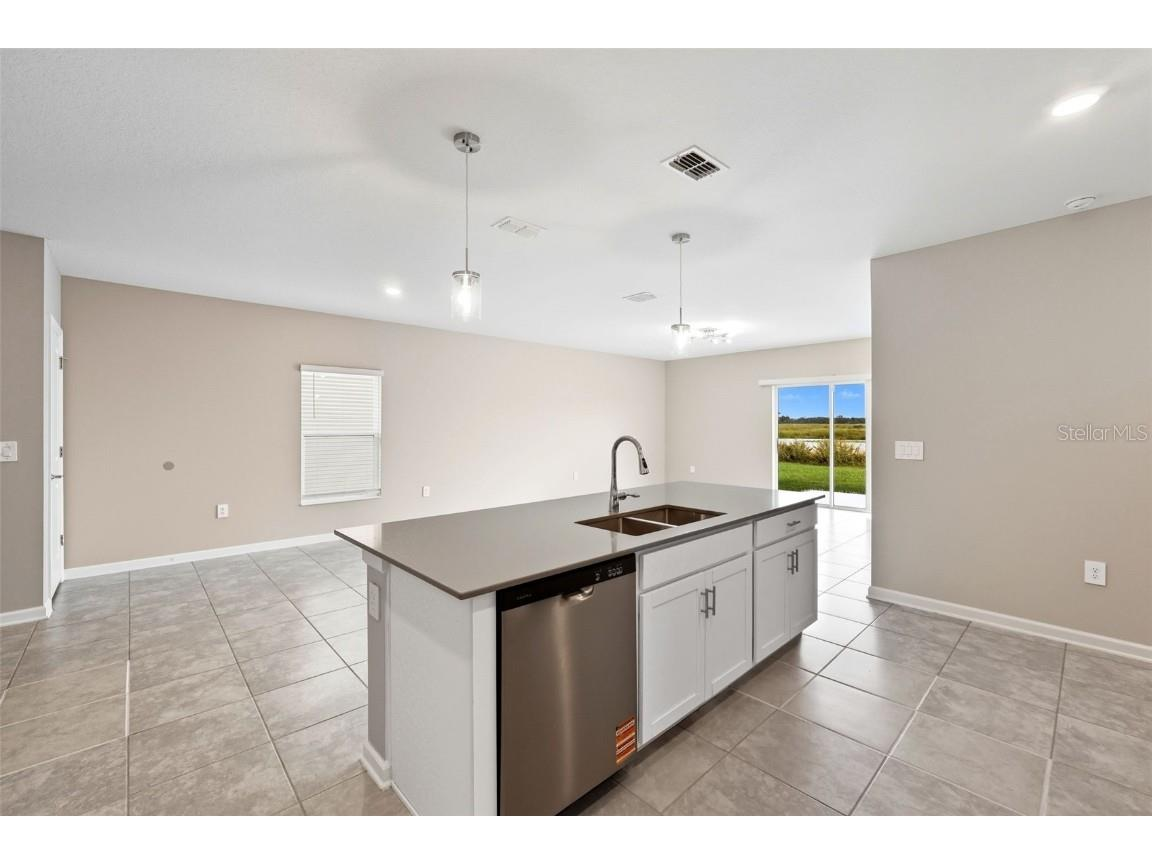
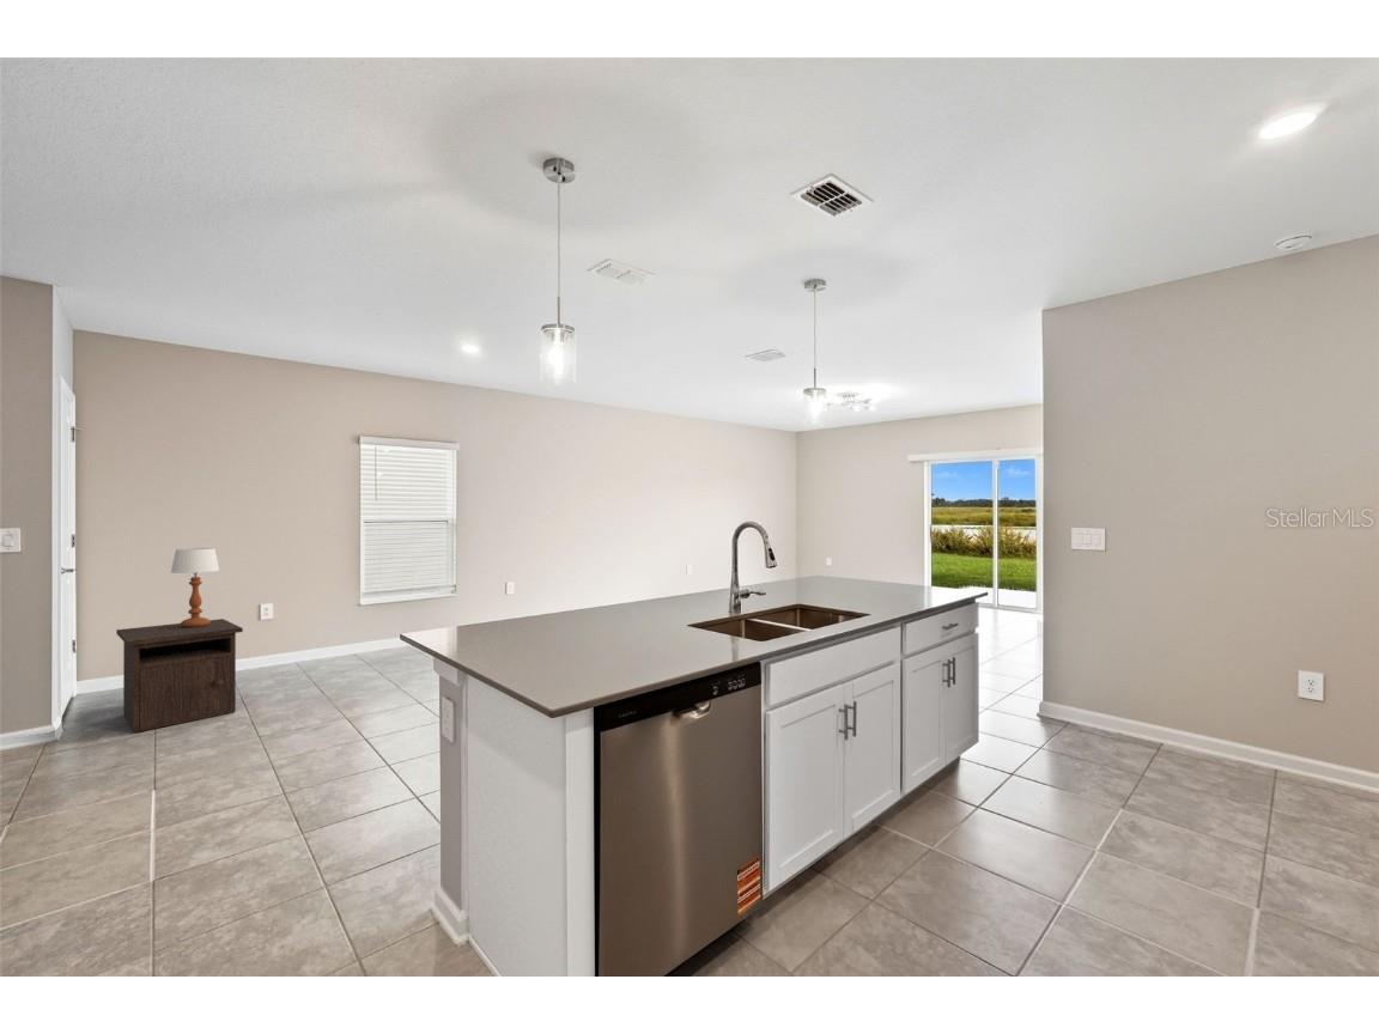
+ table lamp [170,547,220,627]
+ nightstand [115,618,244,734]
